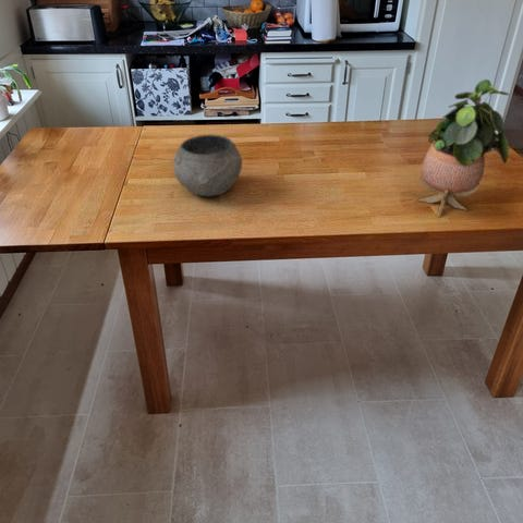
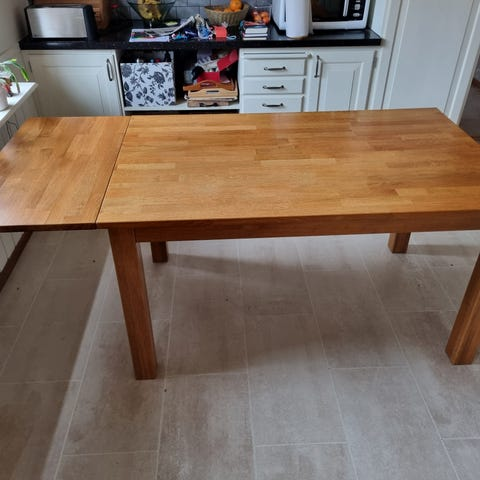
- potted plant [416,78,510,218]
- bowl [172,134,243,197]
